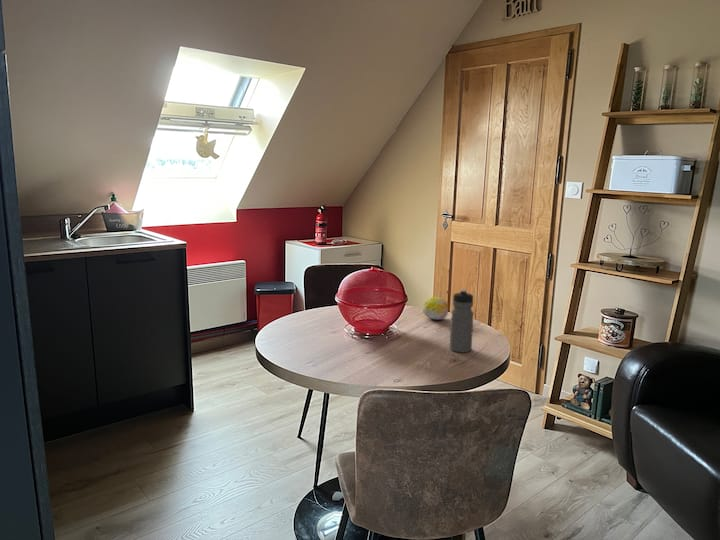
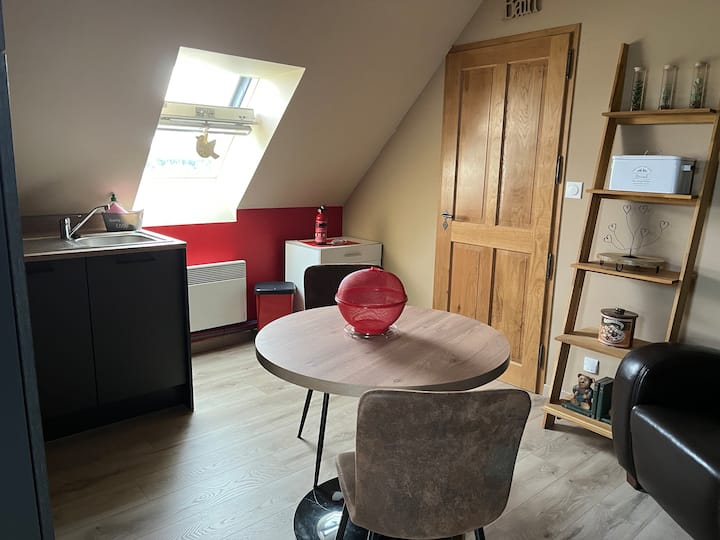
- water bottle [449,289,474,353]
- fruit [422,296,449,321]
